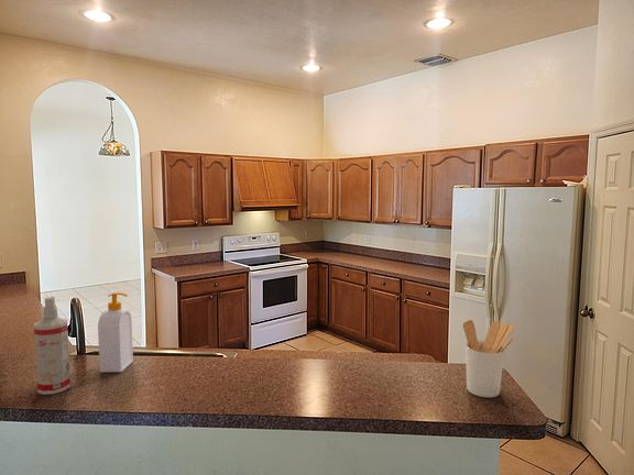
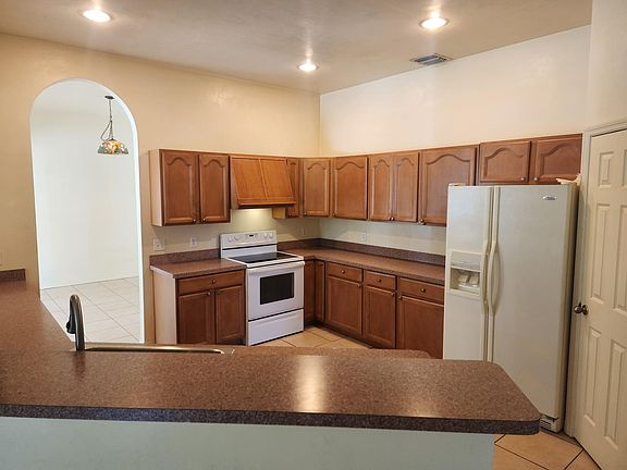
- spray bottle [33,296,72,396]
- soap bottle [97,291,134,373]
- utensil holder [462,319,515,398]
